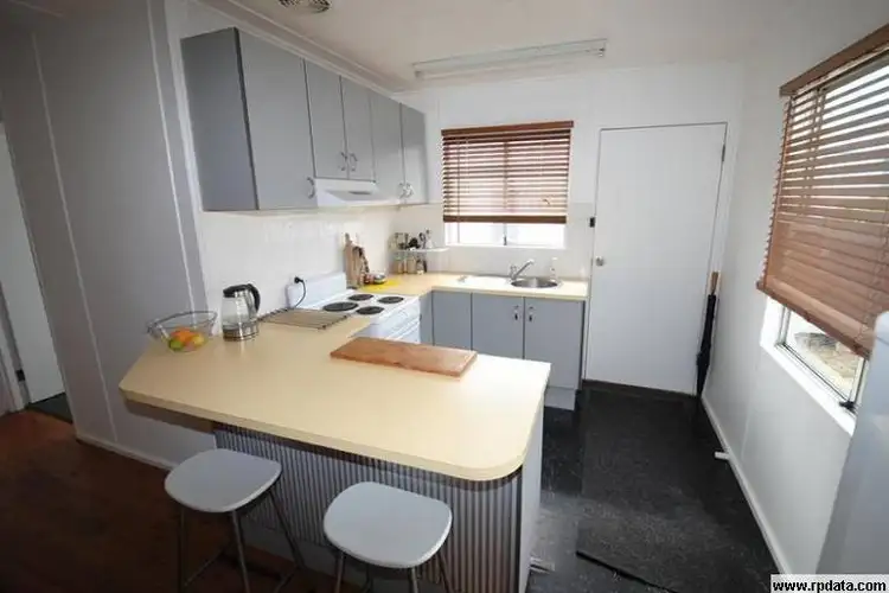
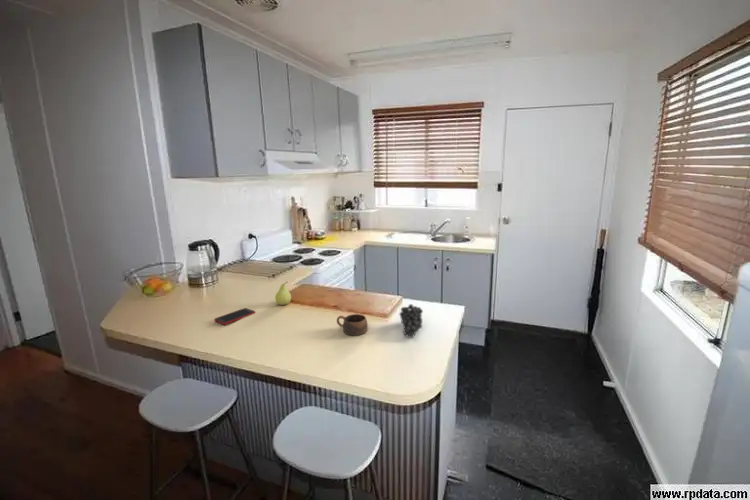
+ cup [336,313,369,337]
+ cell phone [213,307,256,326]
+ fruit [274,281,292,306]
+ fruit [398,303,424,339]
